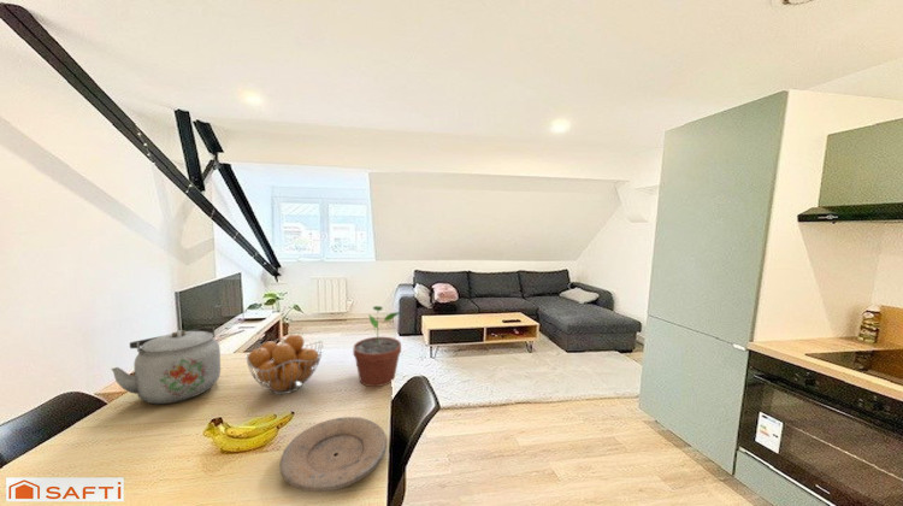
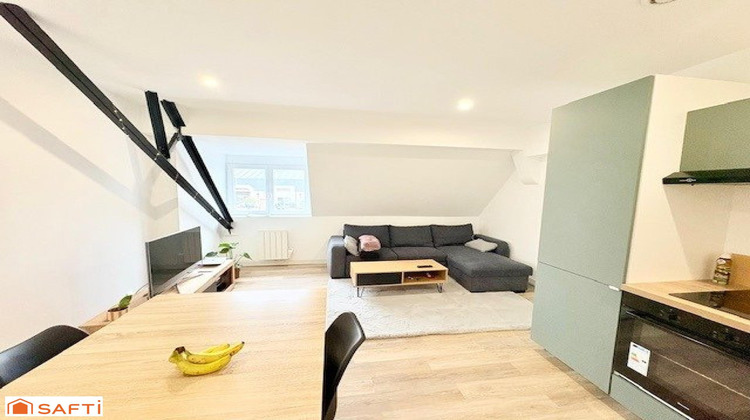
- kettle [110,326,222,405]
- plate [279,416,388,493]
- potted plant [352,305,402,388]
- fruit basket [244,333,324,395]
